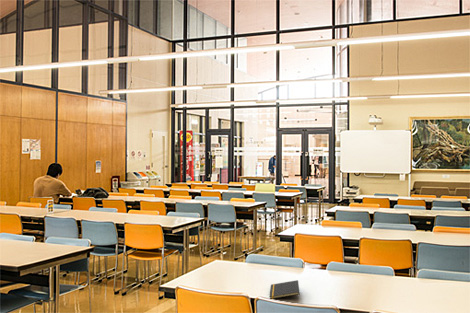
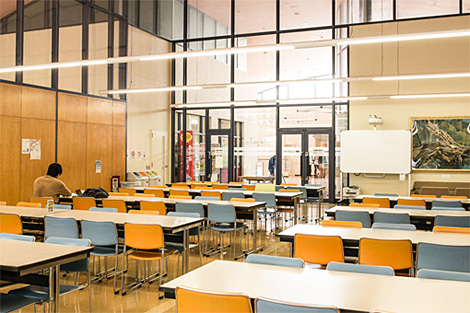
- notepad [268,279,301,300]
